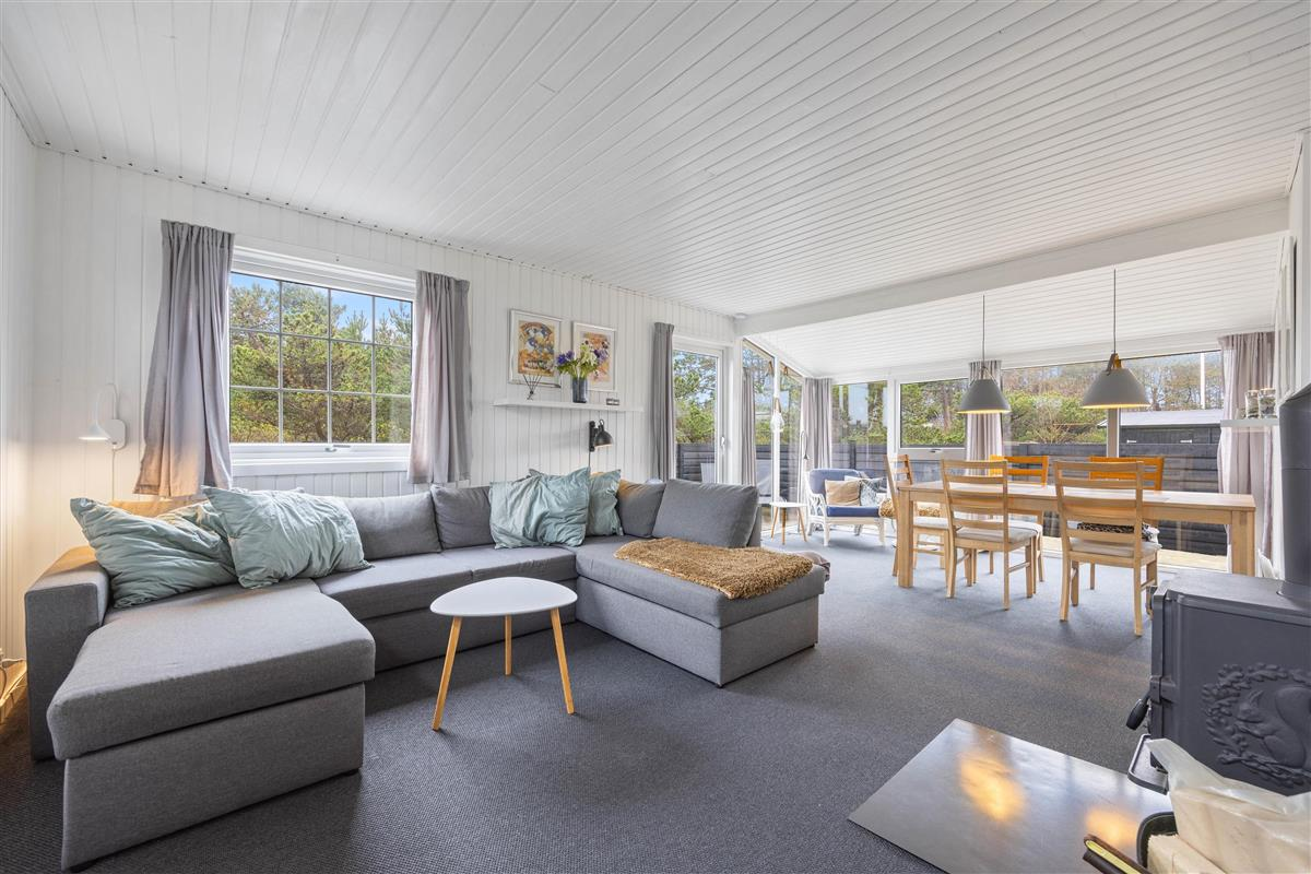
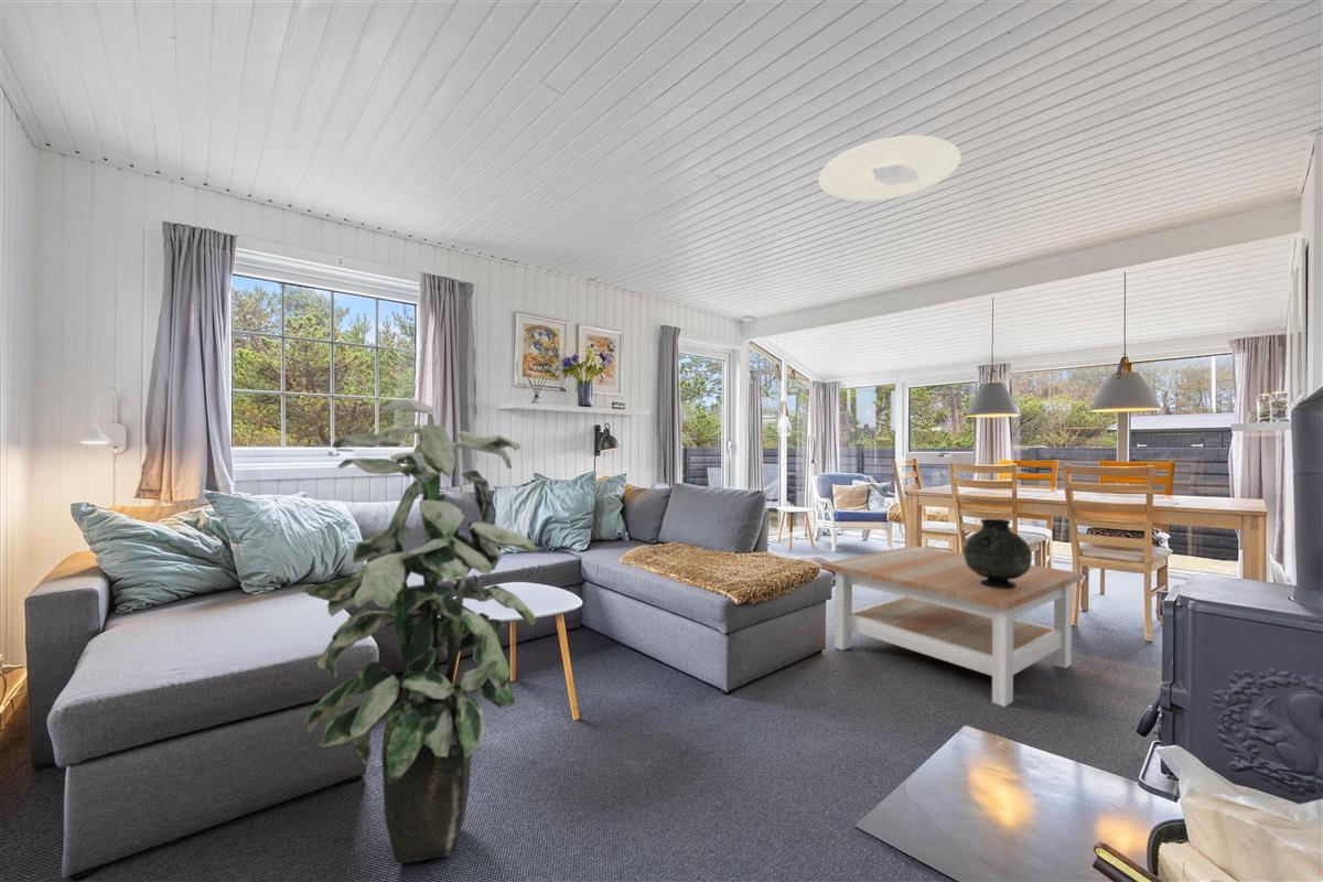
+ indoor plant [297,398,537,864]
+ ceiling light [818,135,962,202]
+ vase [962,518,1033,588]
+ coffee table [822,545,1084,708]
